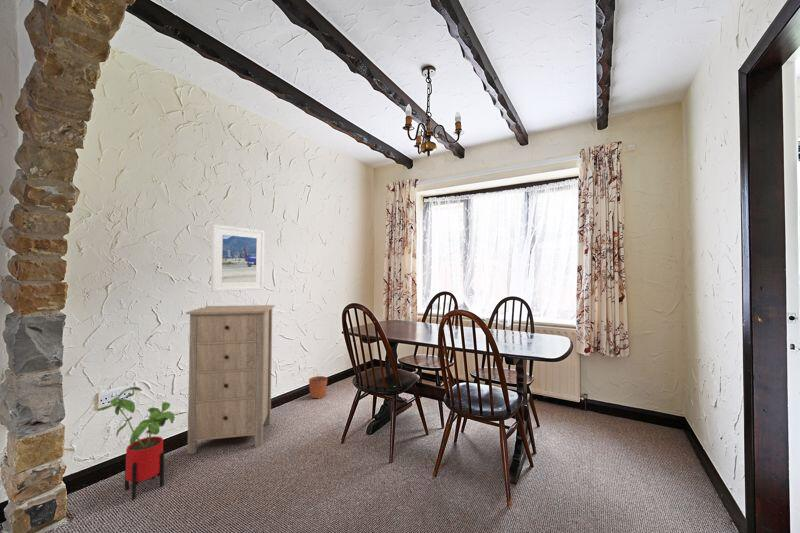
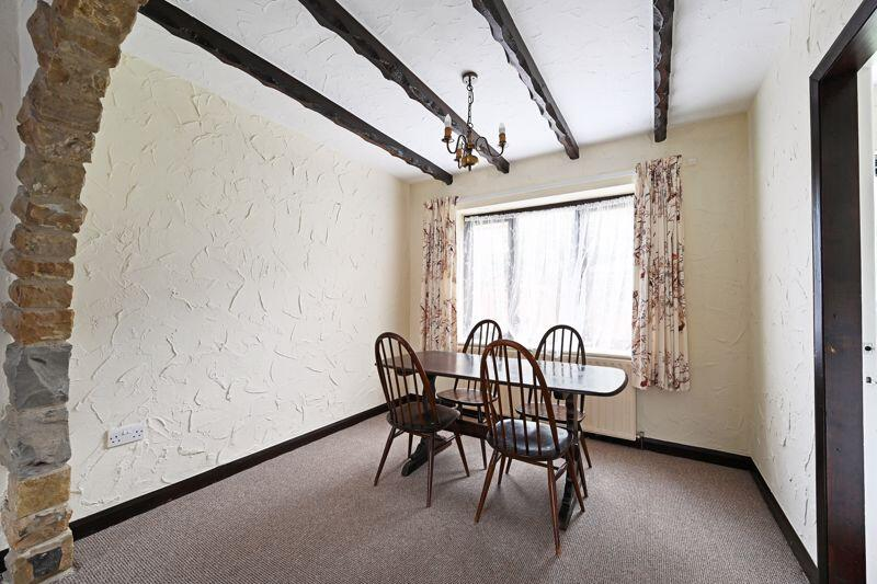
- storage cabinet [185,304,276,455]
- house plant [96,386,176,501]
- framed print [210,223,265,293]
- plant pot [308,369,329,400]
